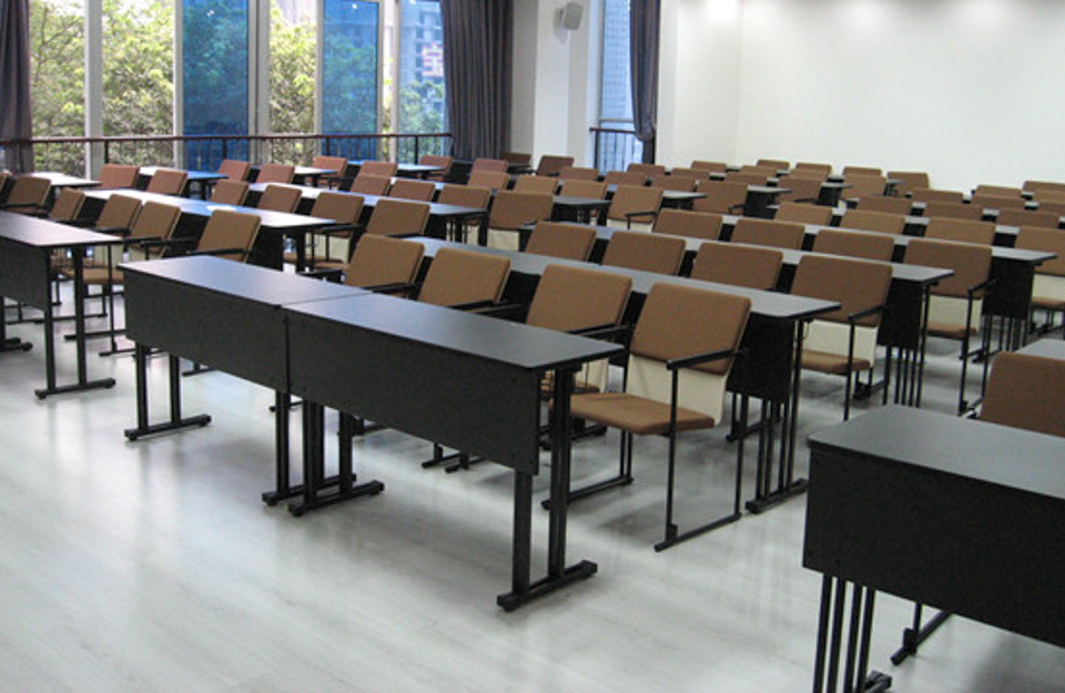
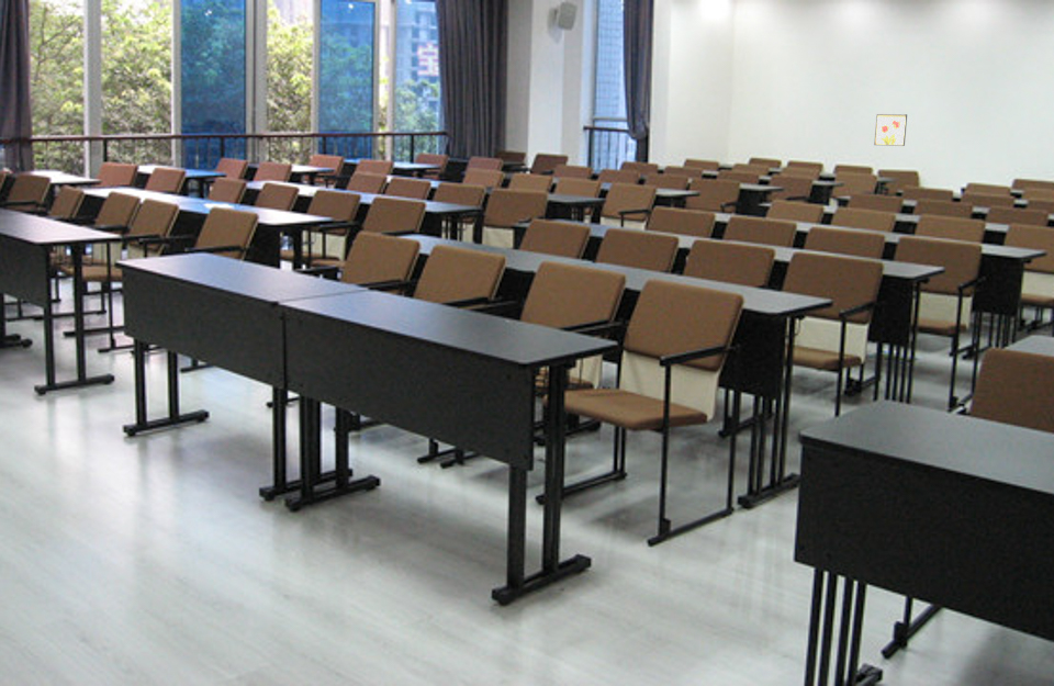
+ wall art [873,113,908,147]
